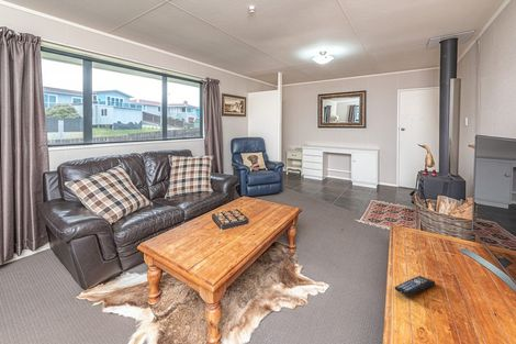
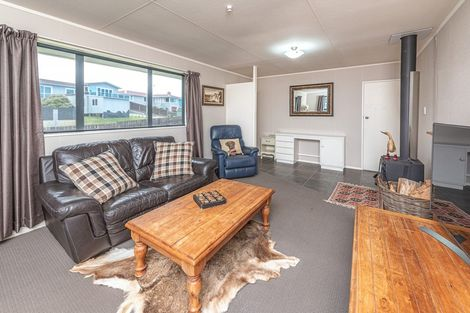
- remote control [393,275,436,297]
